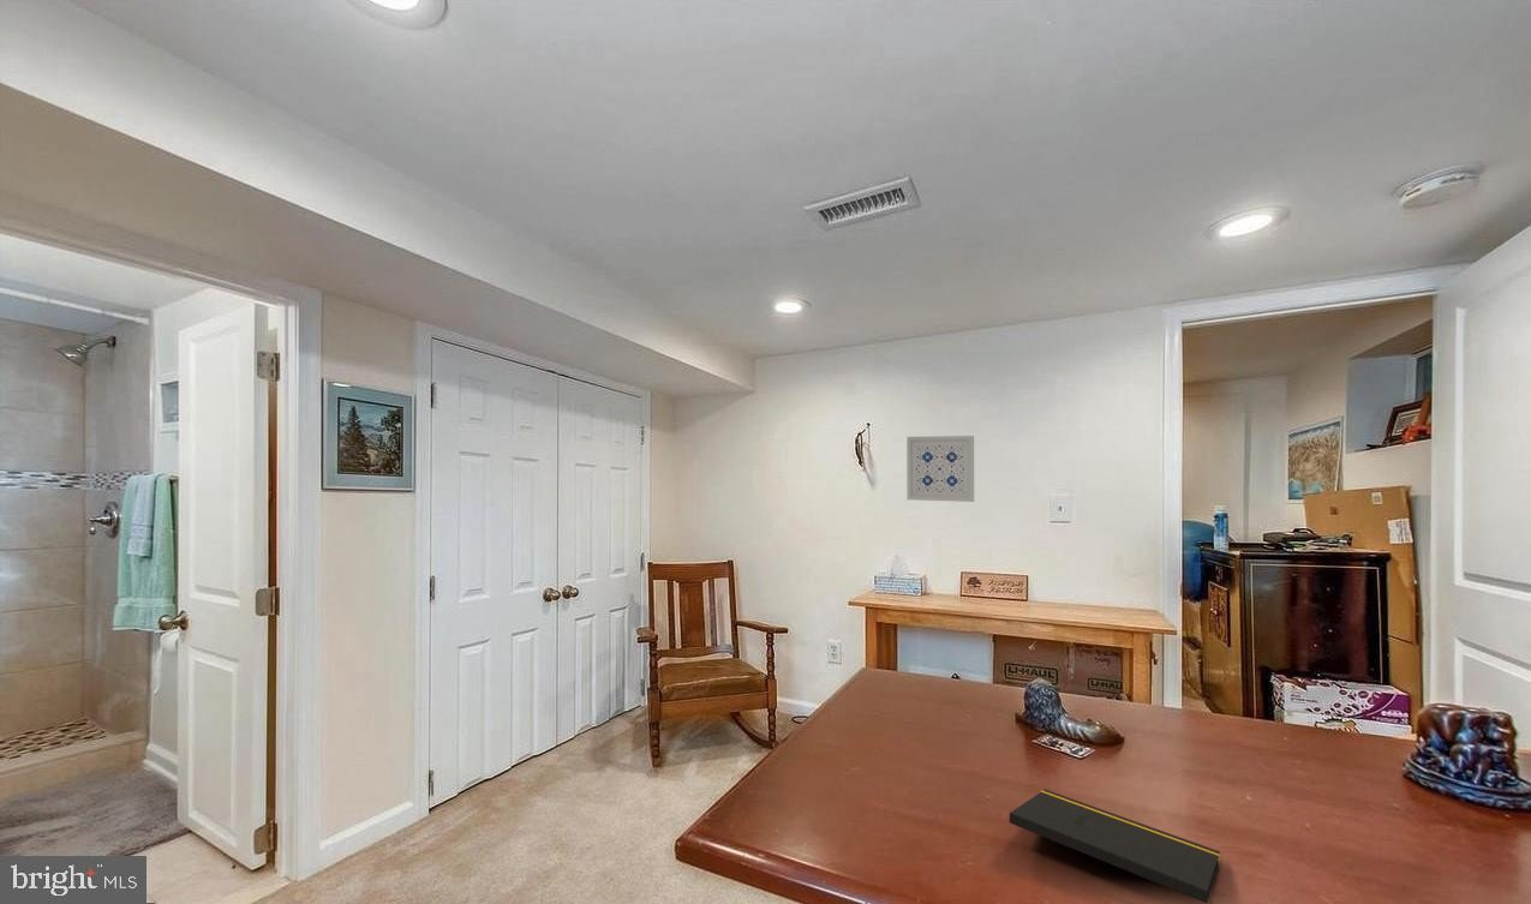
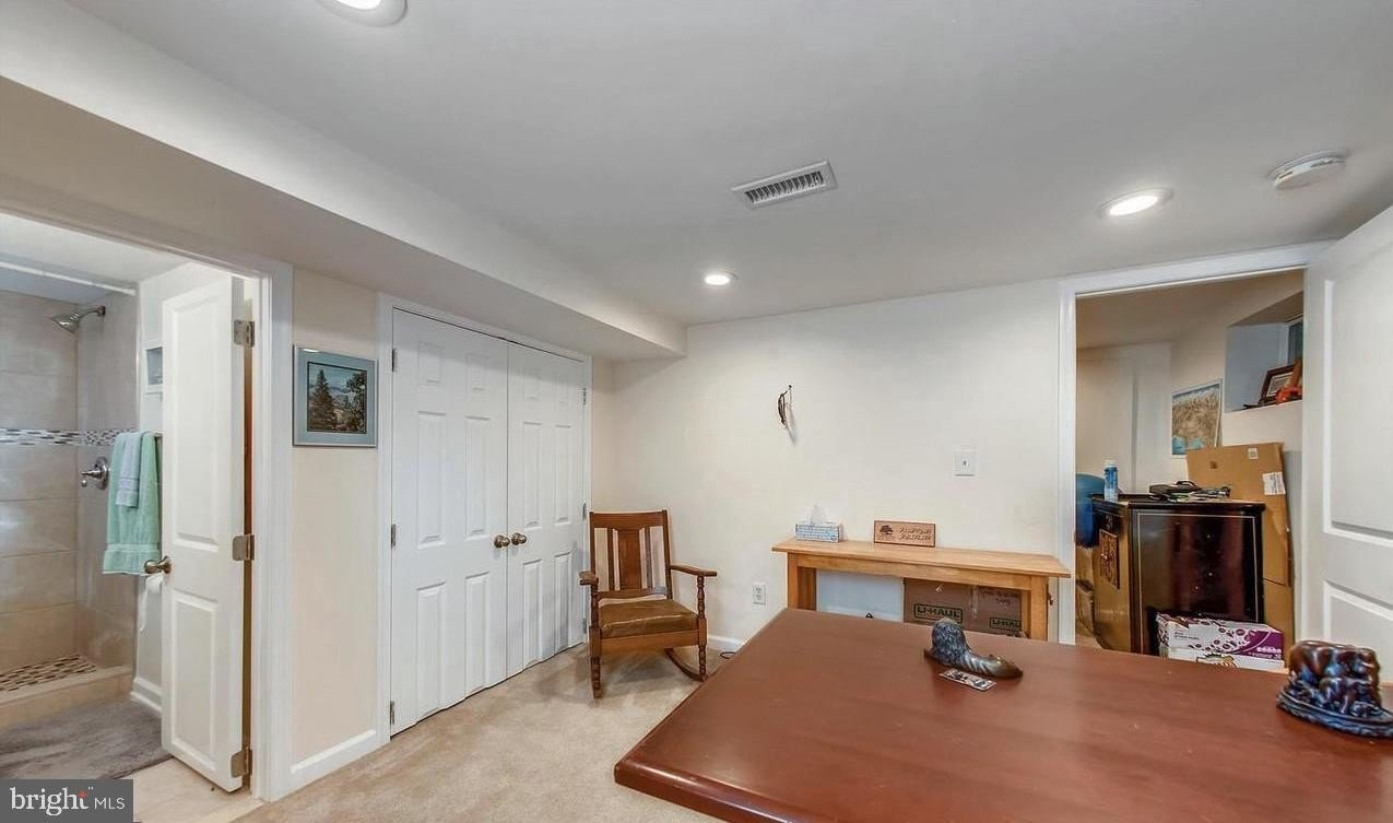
- wall art [905,435,975,503]
- notepad [1007,788,1221,904]
